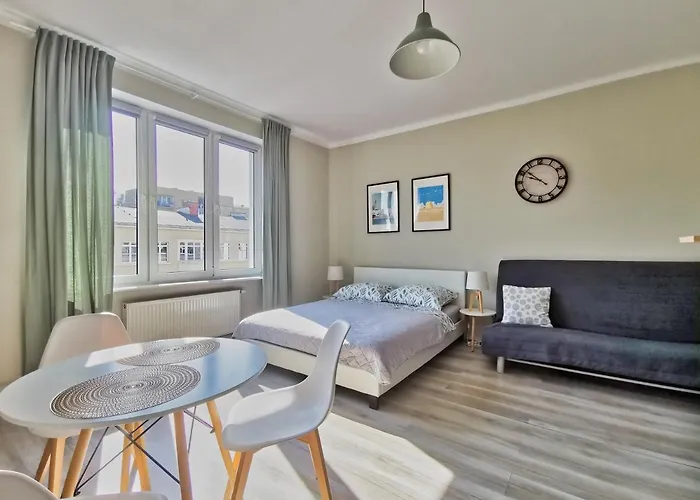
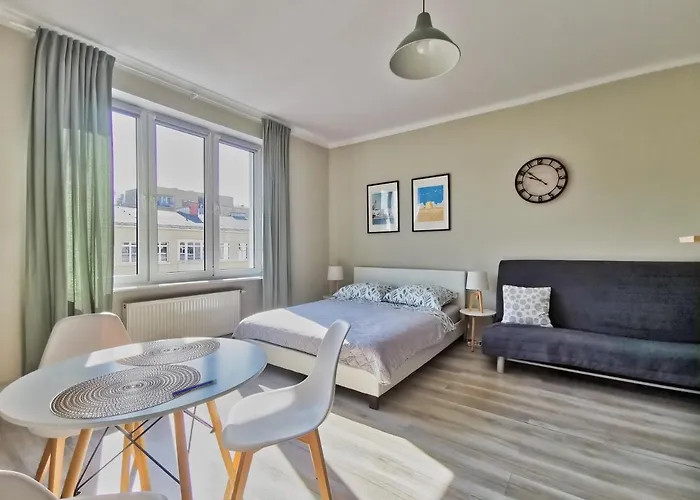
+ pen [171,378,218,396]
